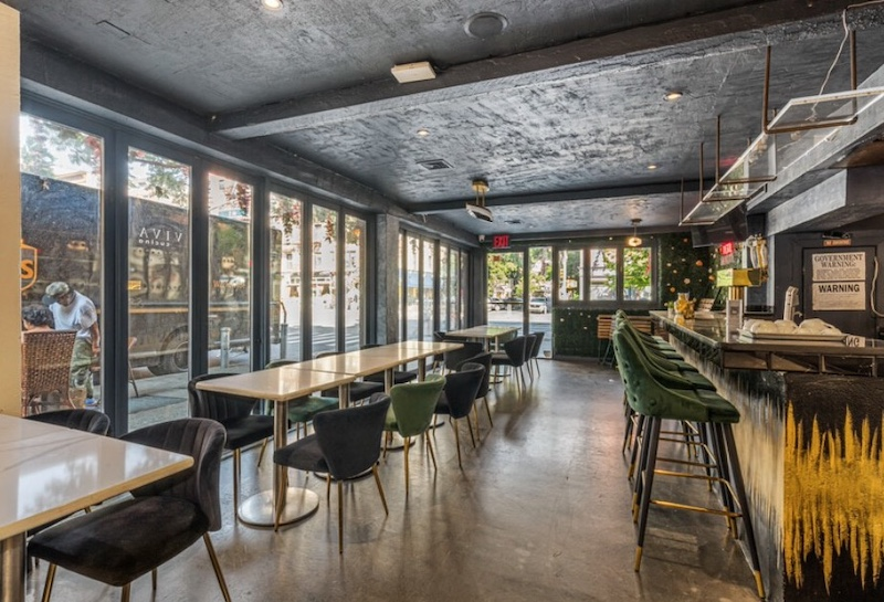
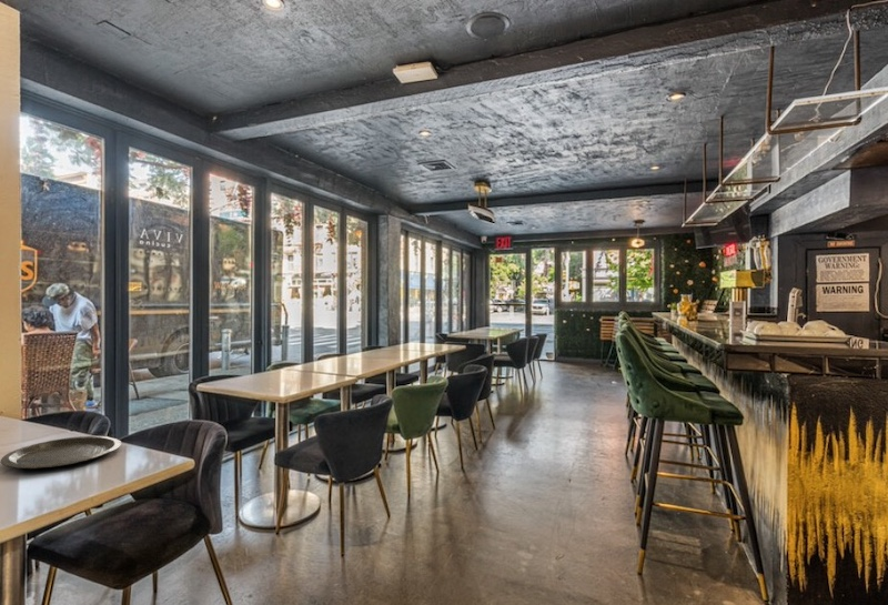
+ plate [0,435,122,470]
